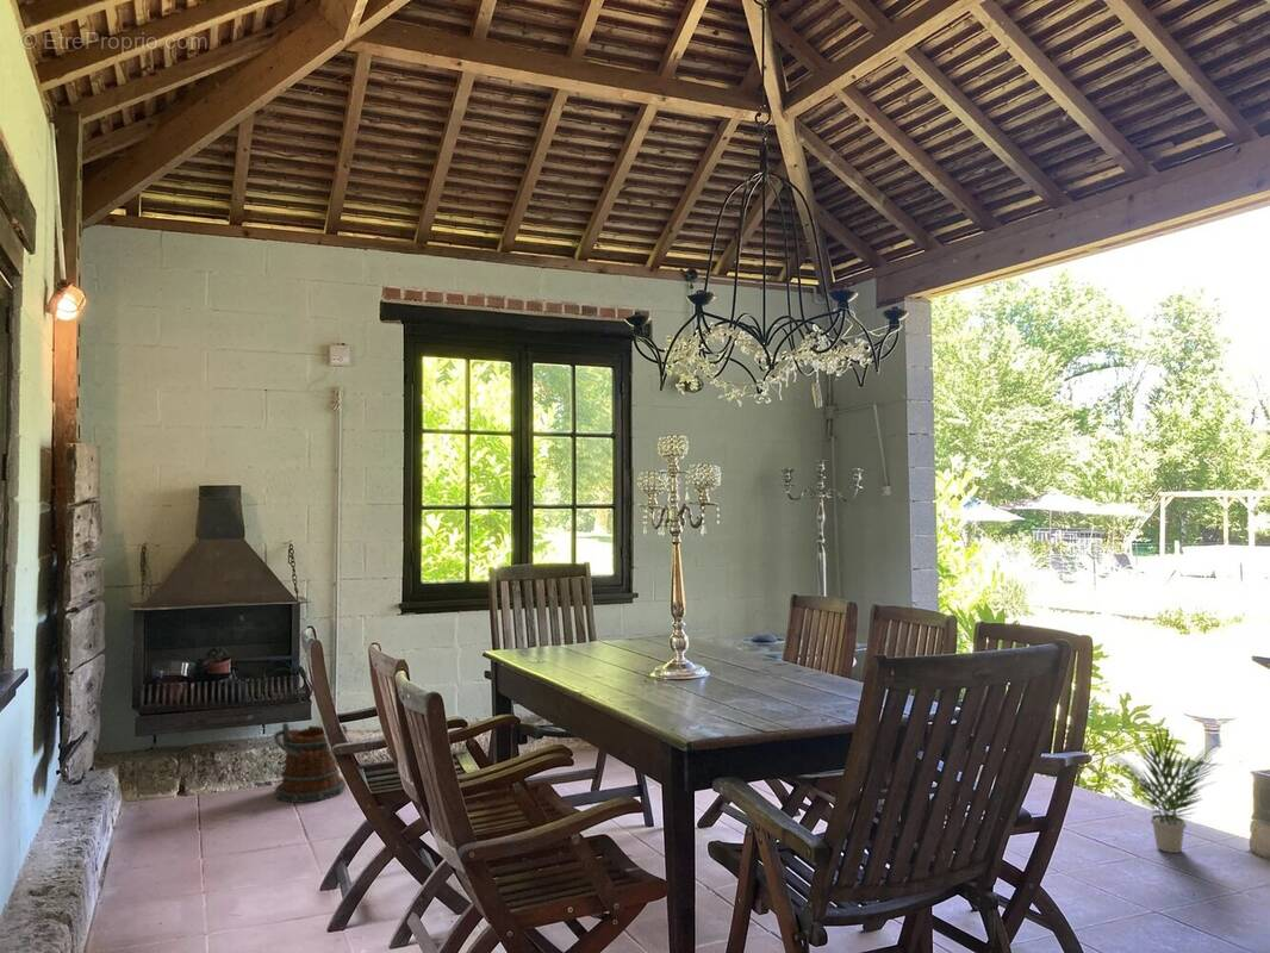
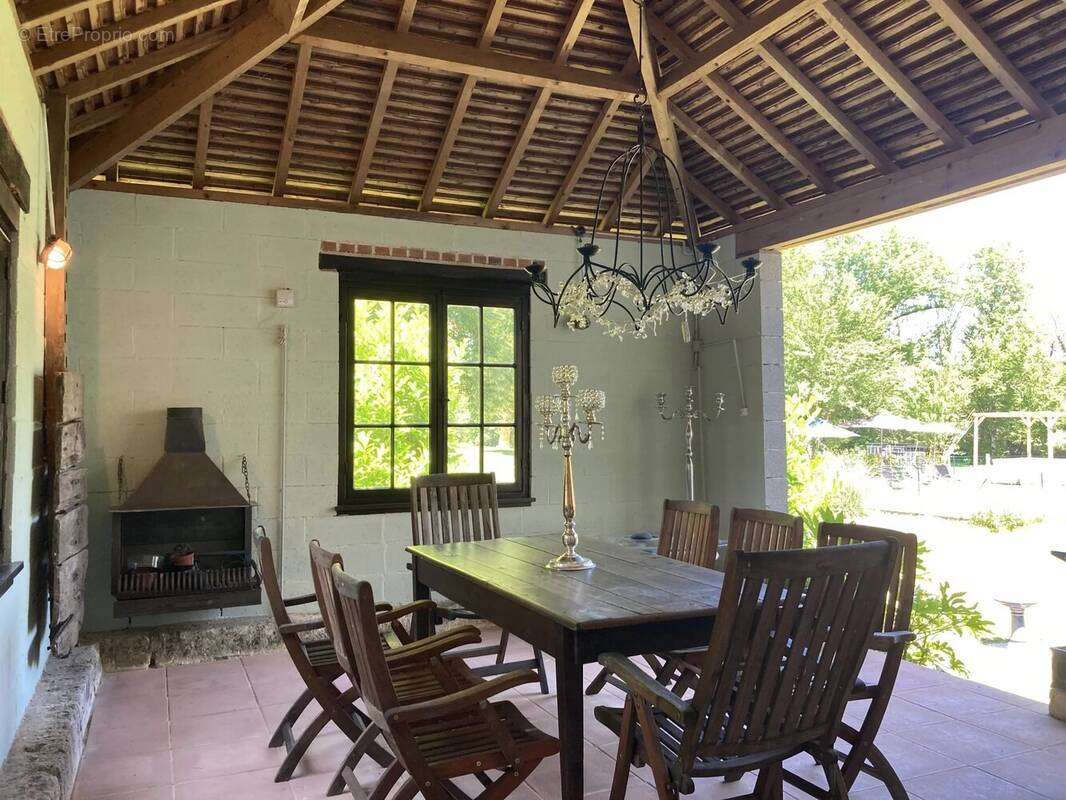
- potted plant [1104,723,1222,854]
- bucket [273,722,349,804]
